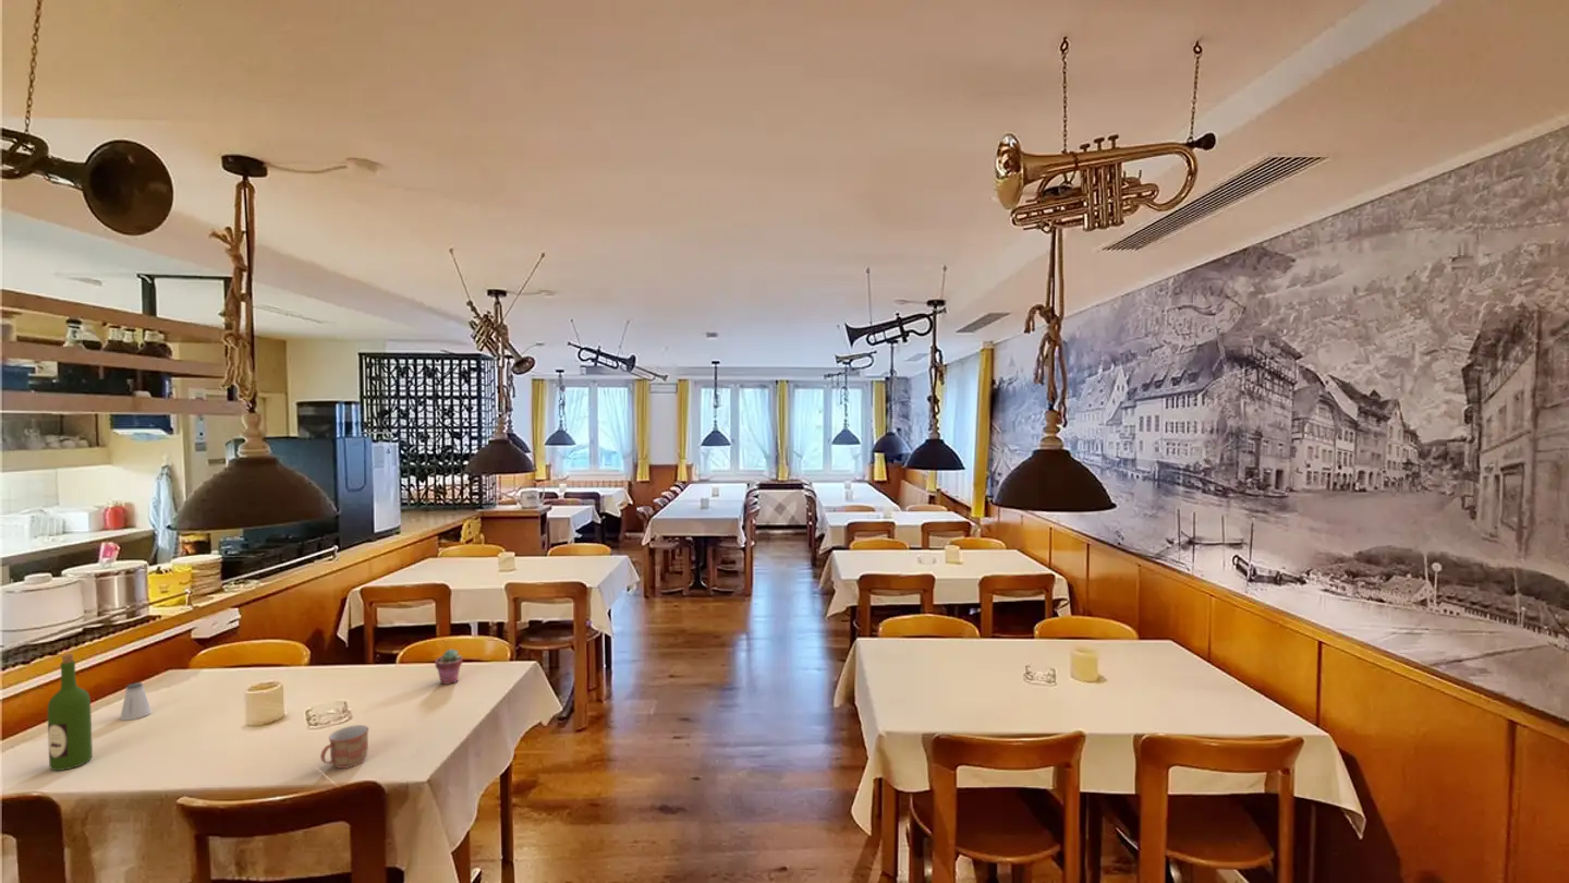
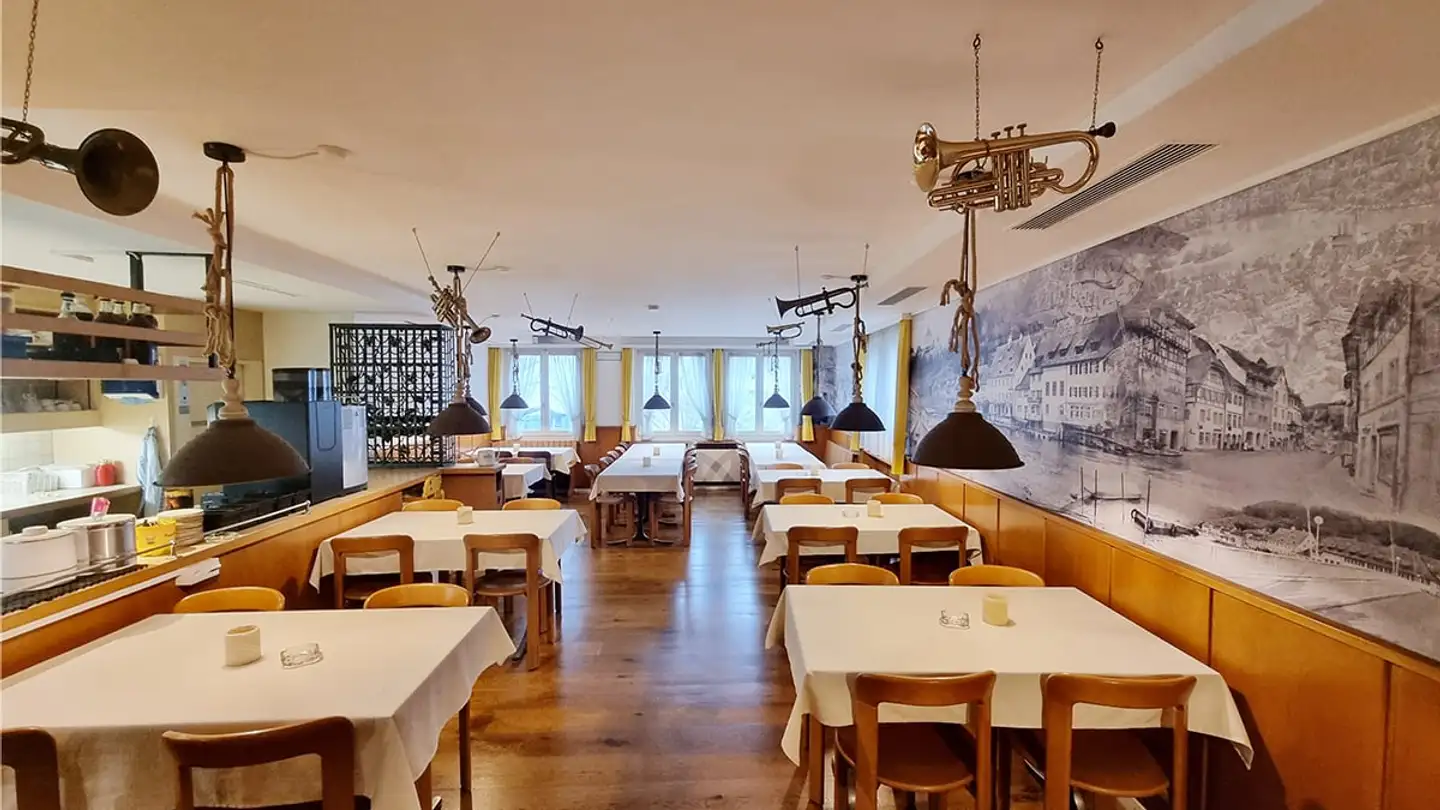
- mug [319,724,369,770]
- potted succulent [434,649,464,686]
- wine bottle [47,653,94,772]
- saltshaker [119,681,153,722]
